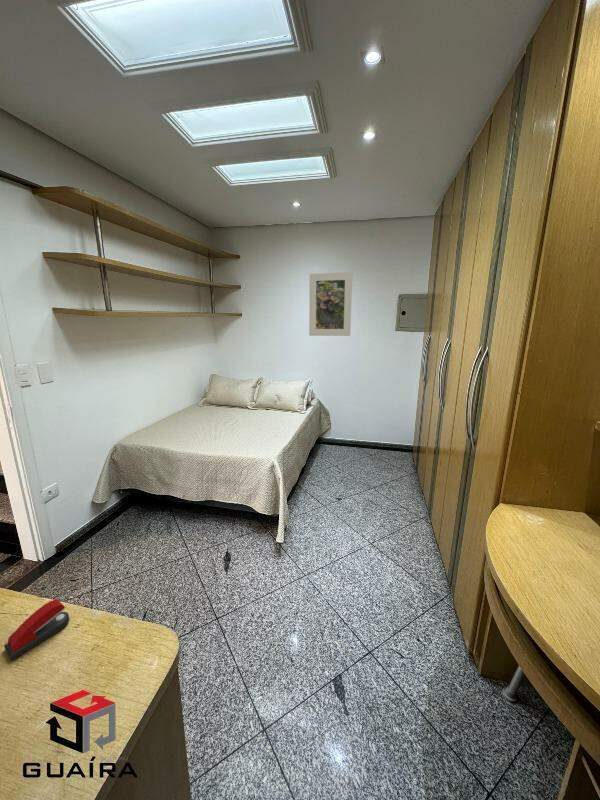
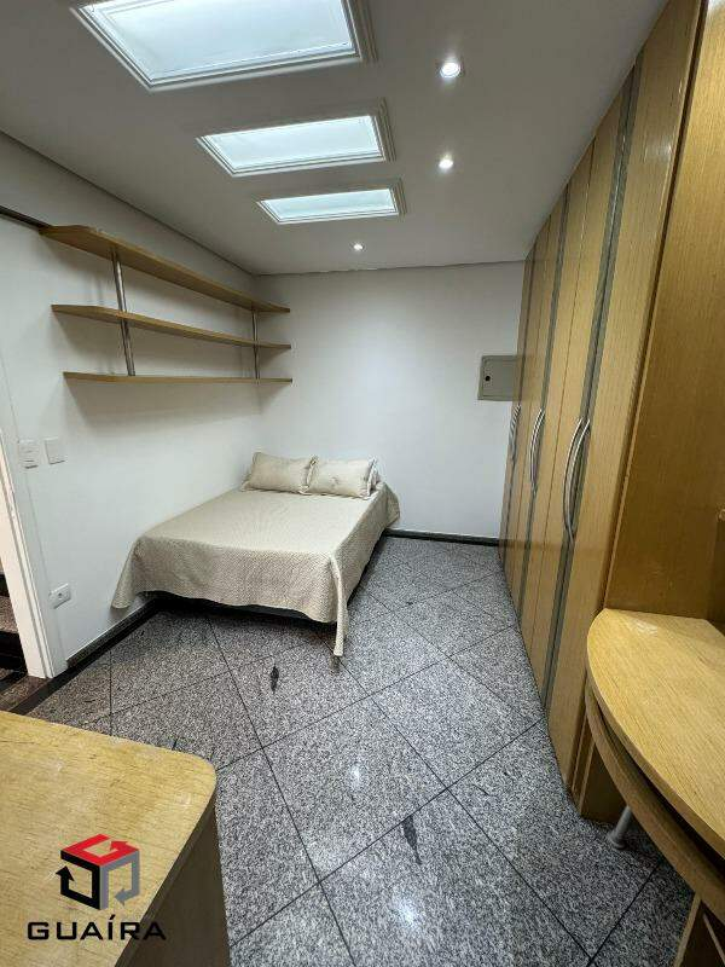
- stapler [3,598,70,662]
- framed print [308,271,353,337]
